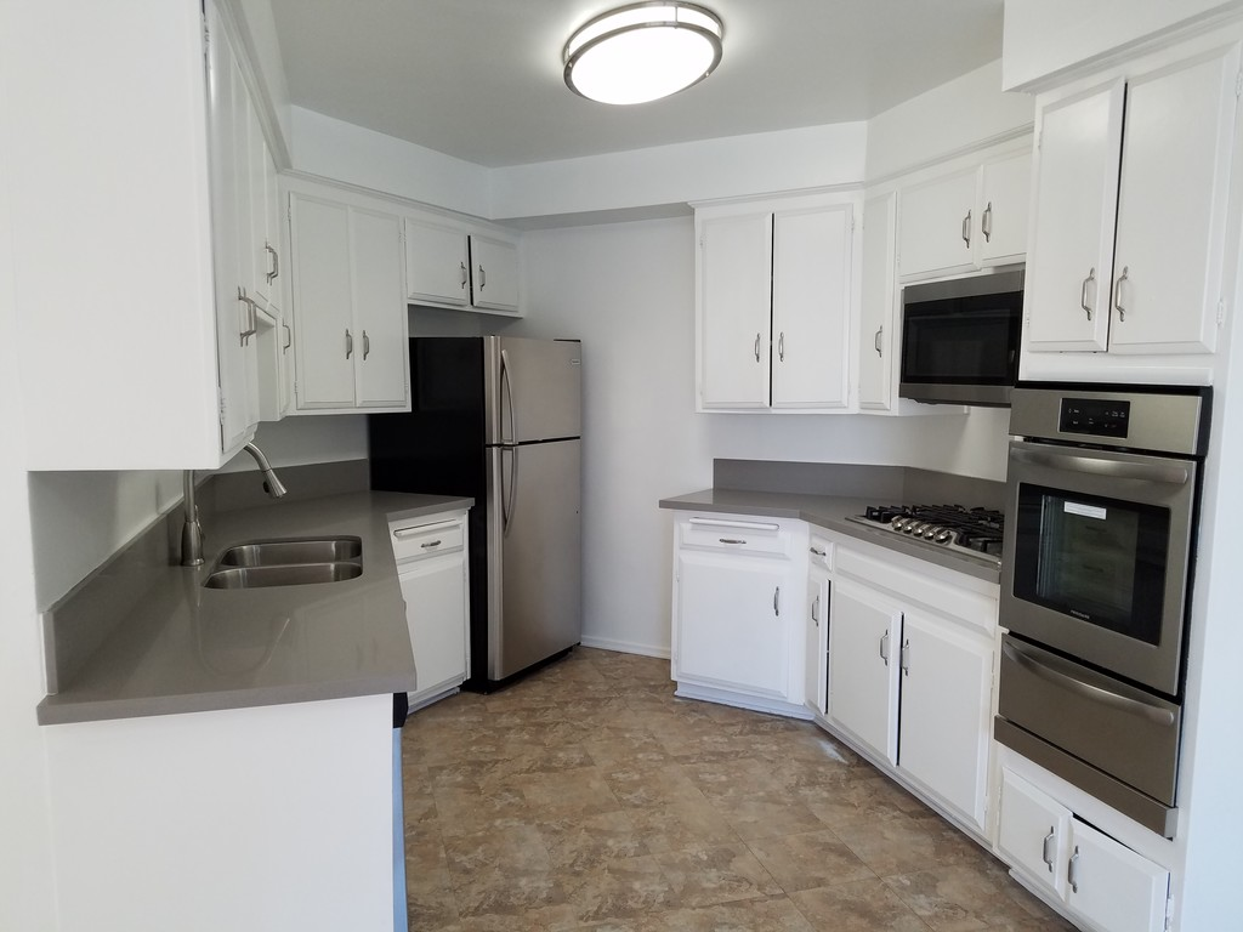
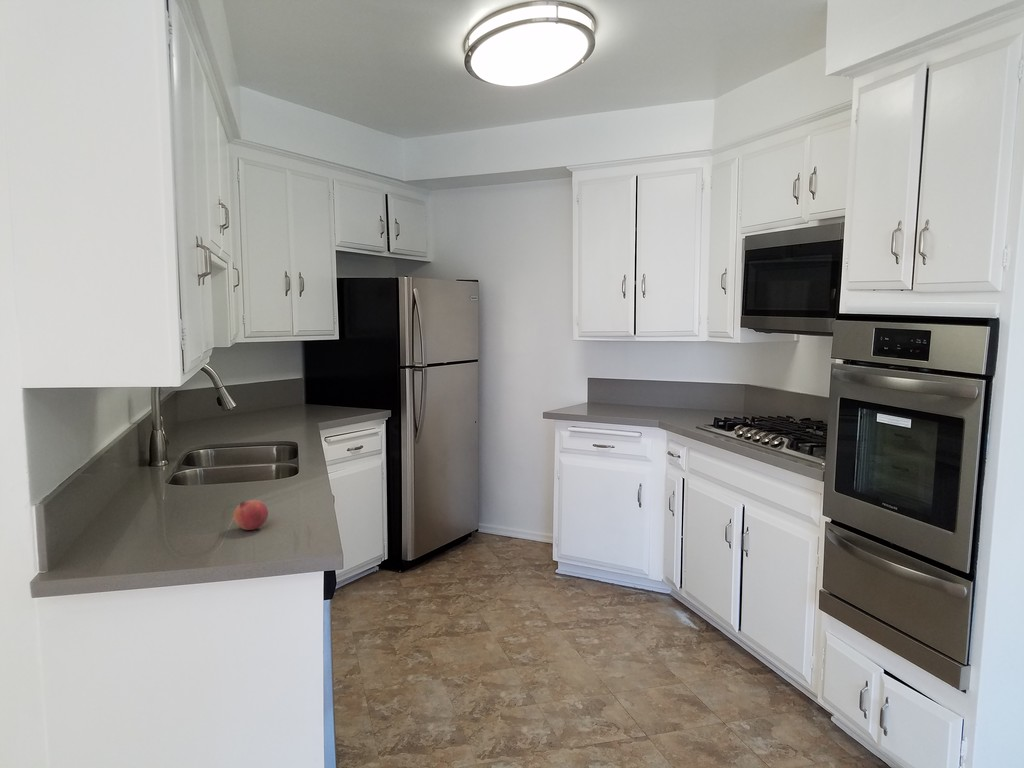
+ pomegranate [232,499,269,531]
